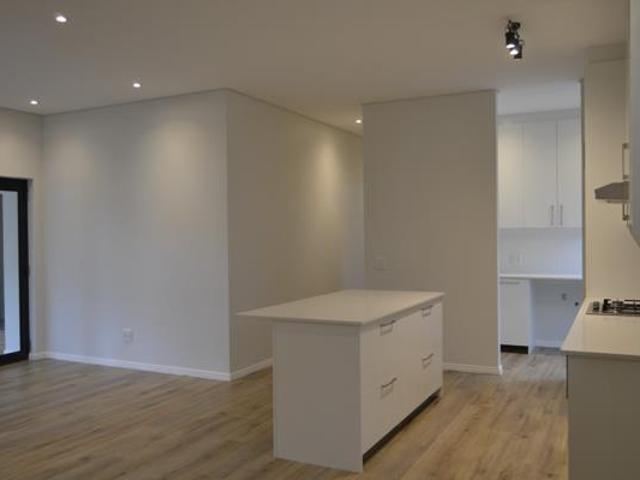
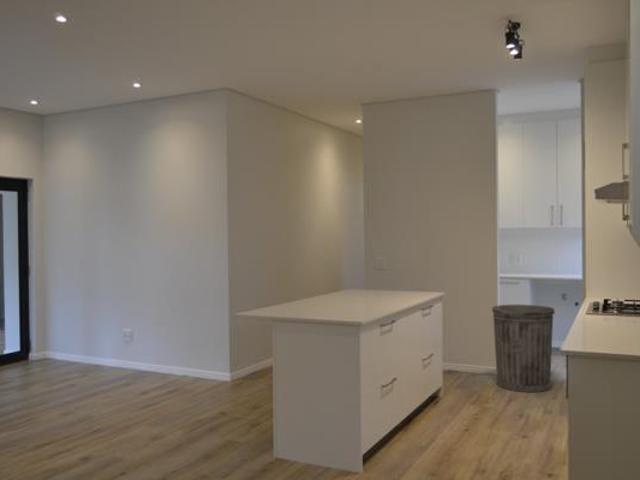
+ trash can [491,304,556,393]
